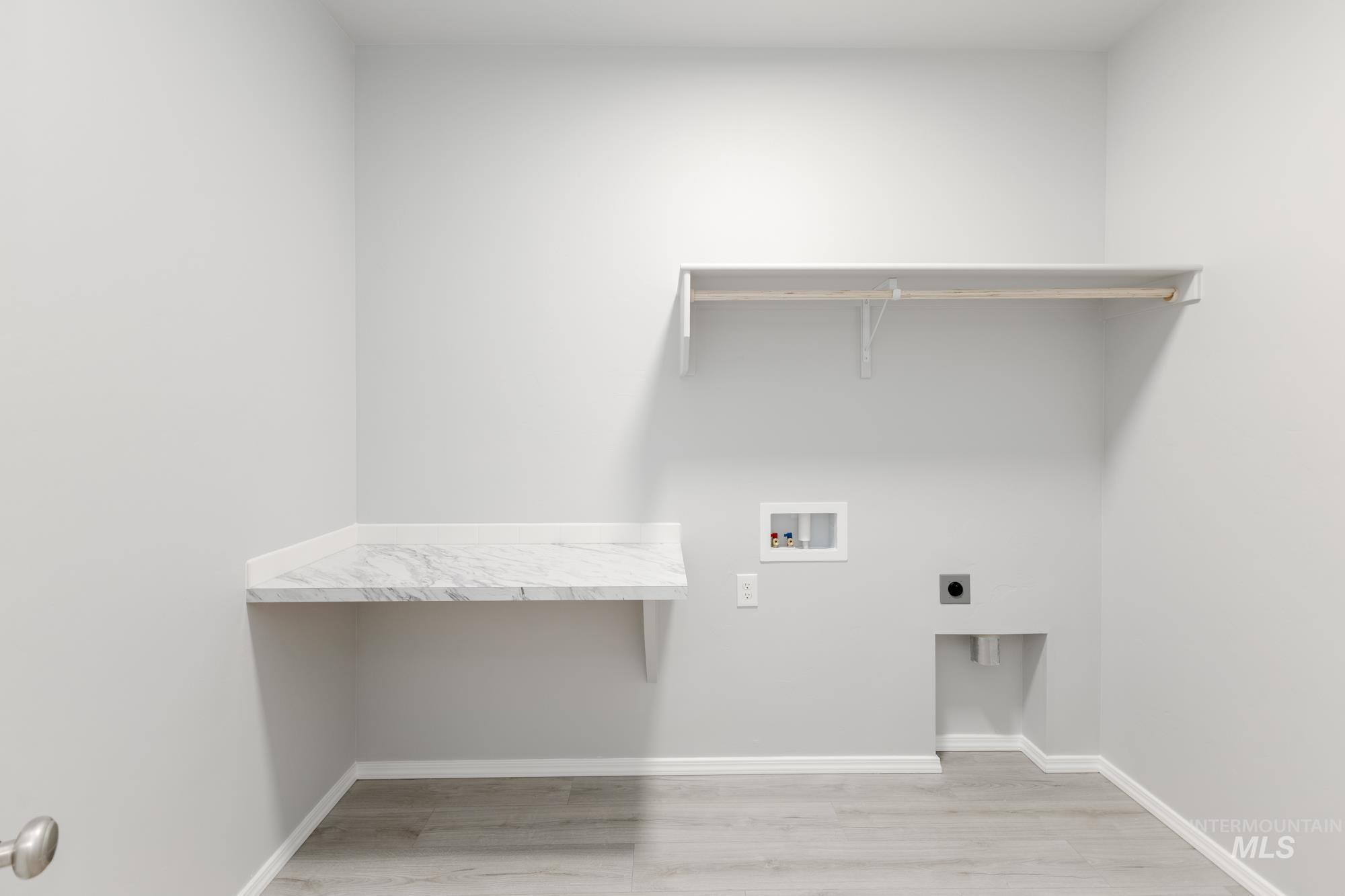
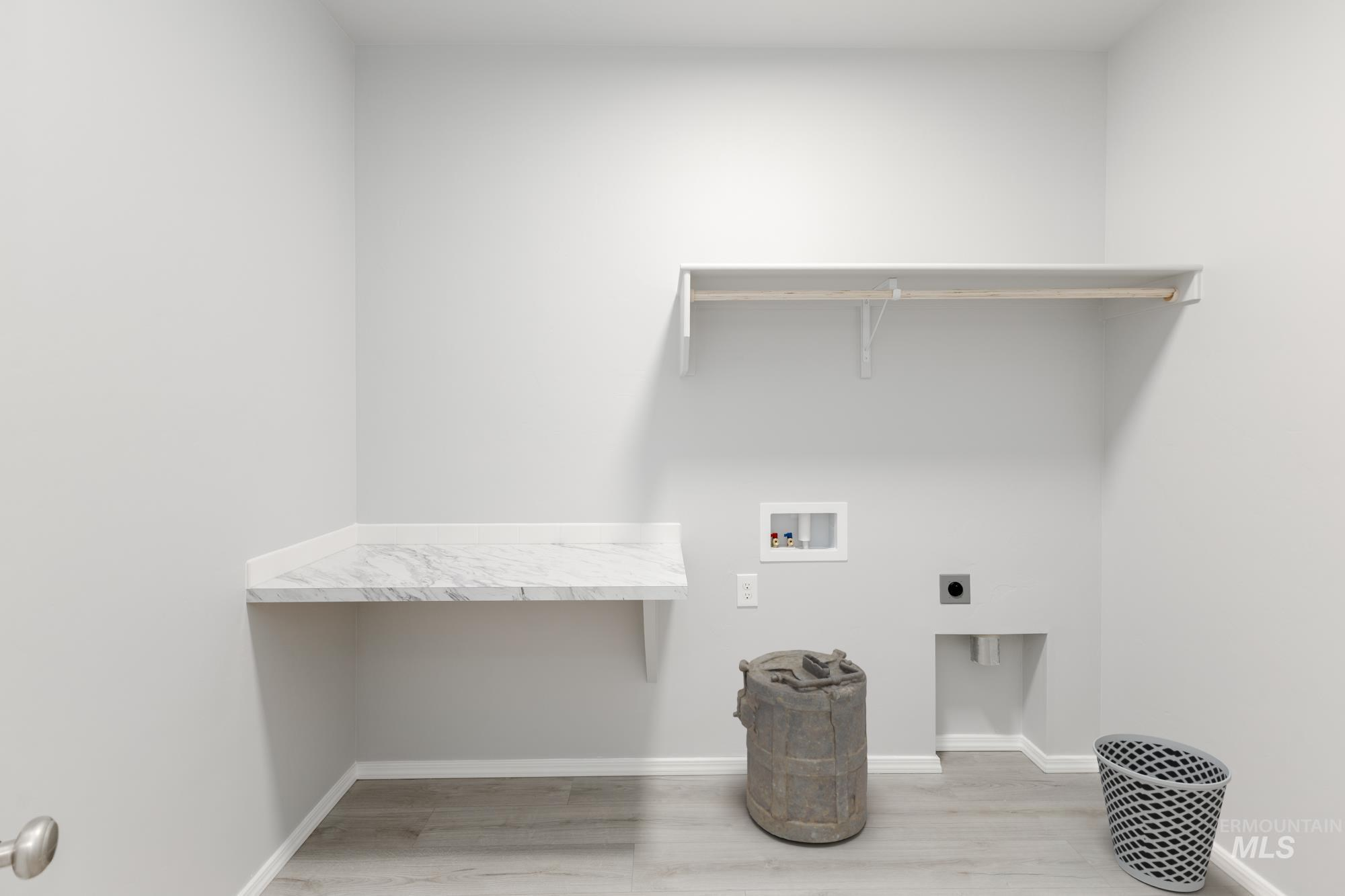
+ wastebasket [1092,733,1232,893]
+ laundry hamper [732,648,868,844]
